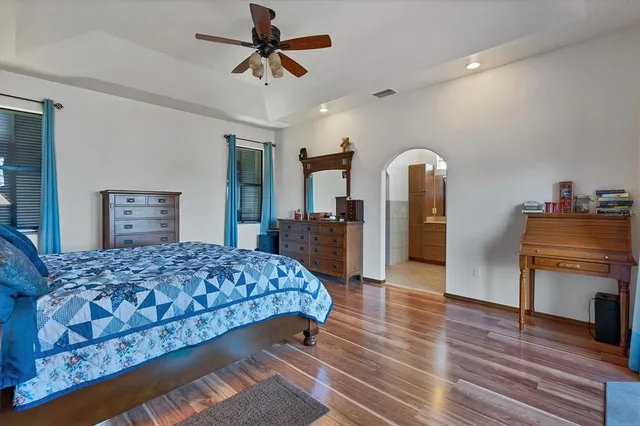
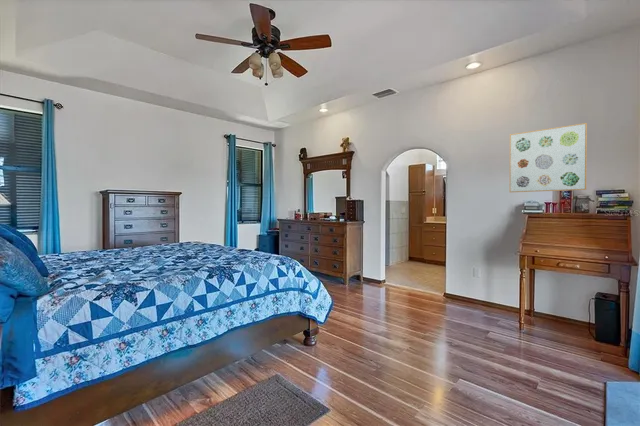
+ wall art [509,122,588,193]
